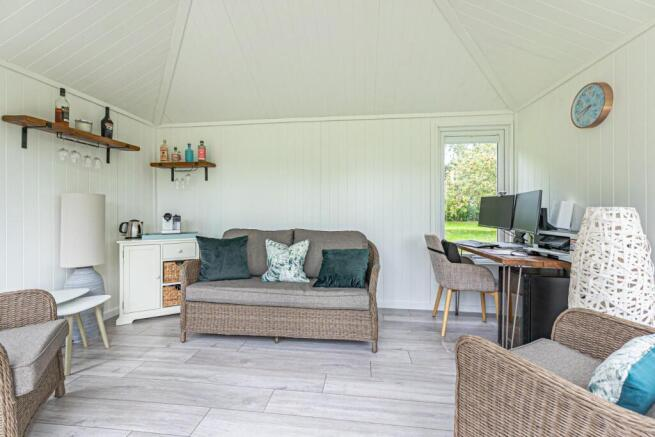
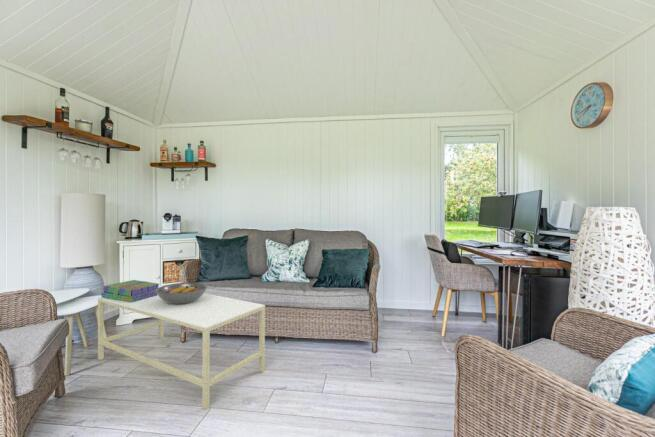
+ fruit bowl [155,282,208,304]
+ stack of books [100,279,160,302]
+ coffee table [97,284,266,410]
